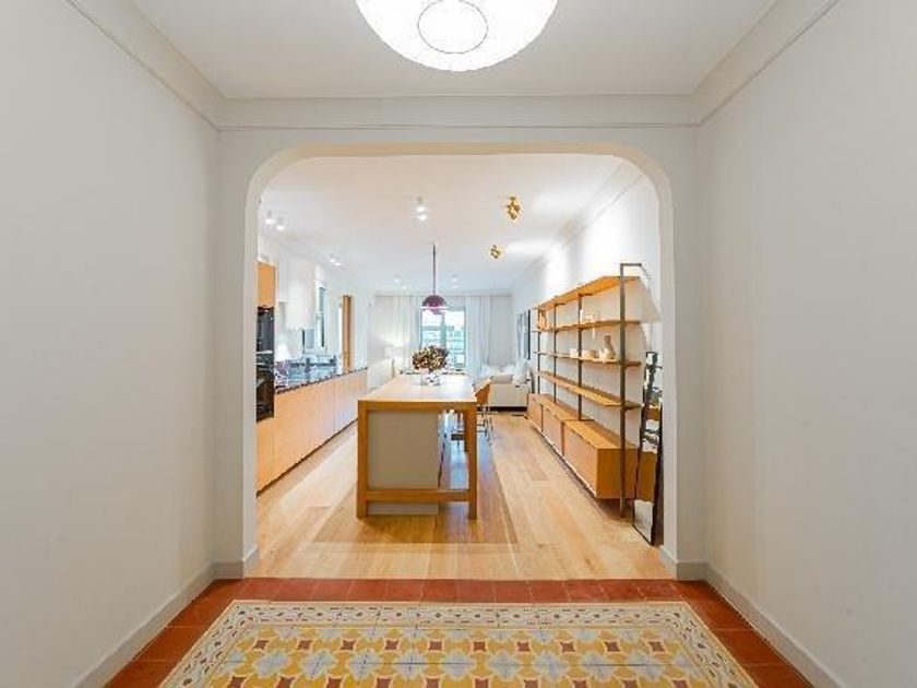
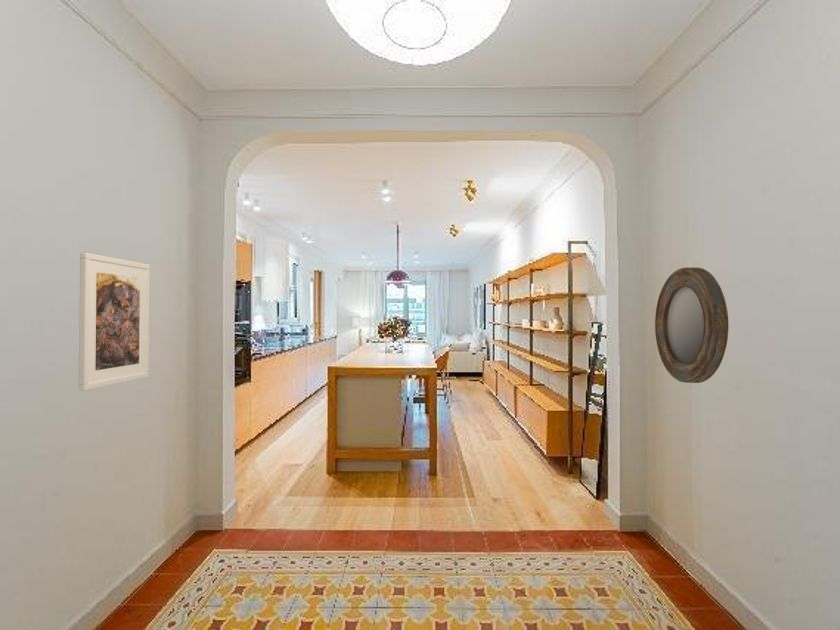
+ home mirror [654,266,729,384]
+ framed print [78,251,151,392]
